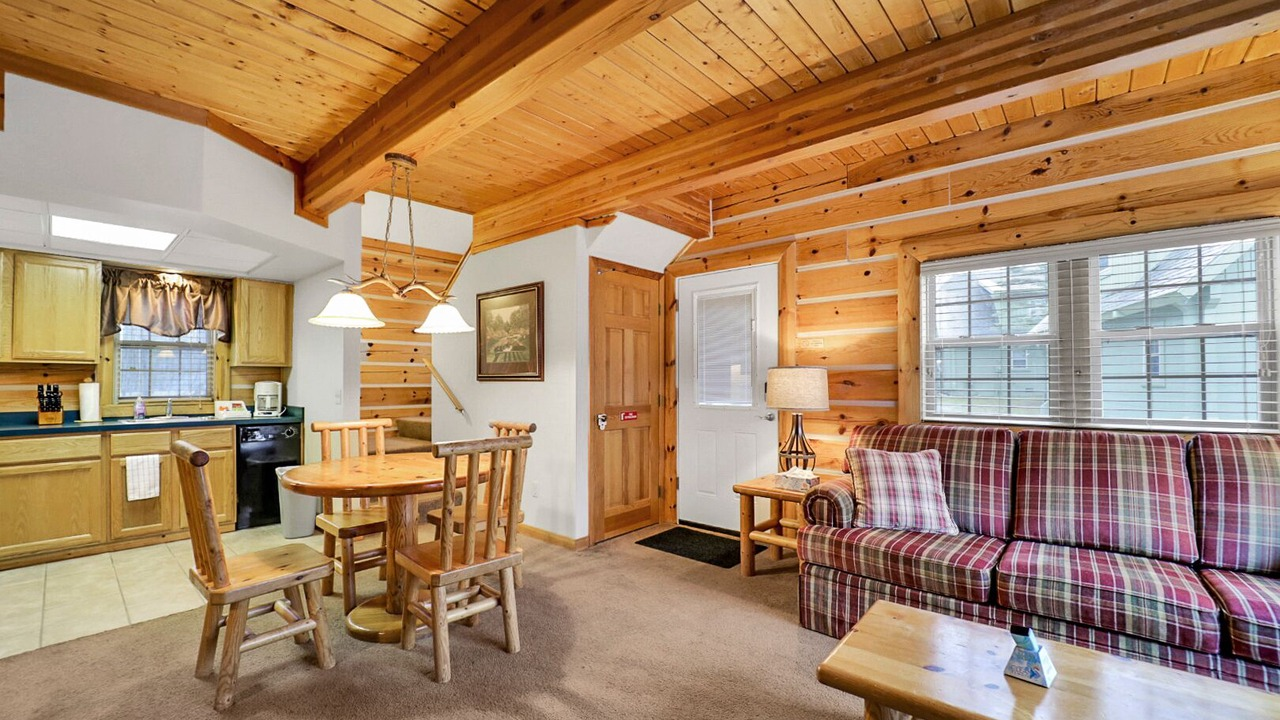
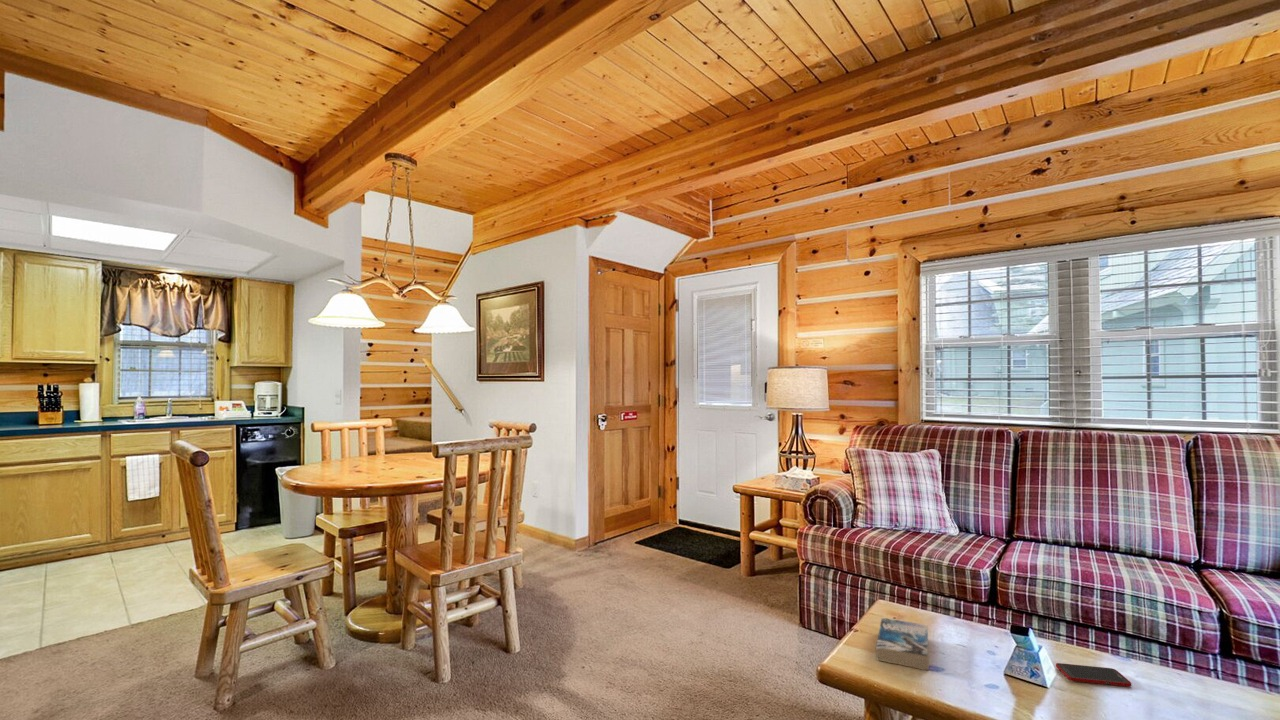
+ book [875,617,930,672]
+ cell phone [1055,662,1132,687]
